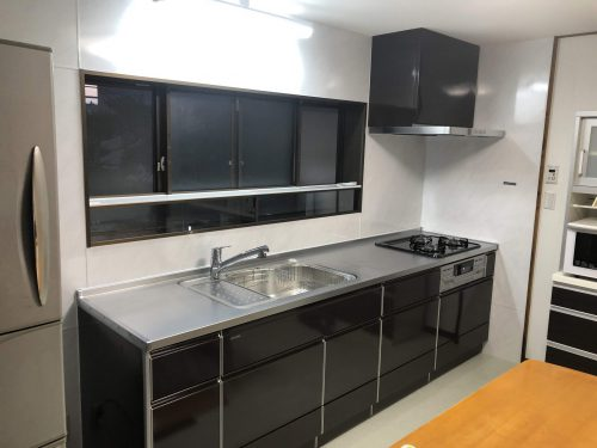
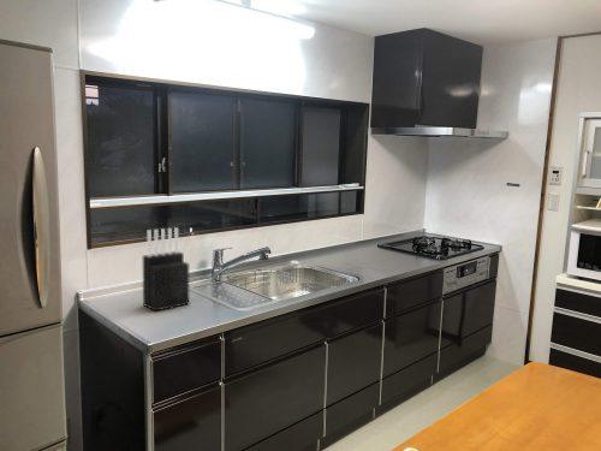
+ knife block [142,226,190,313]
